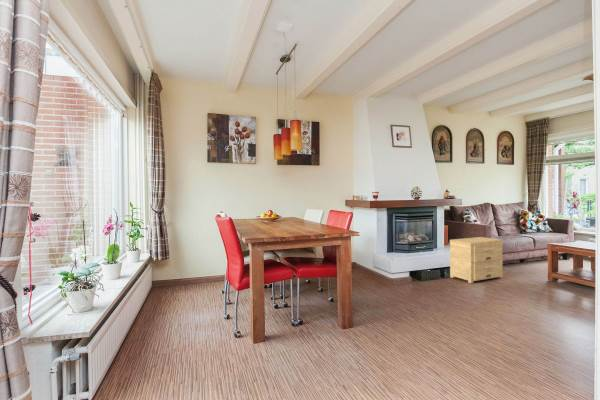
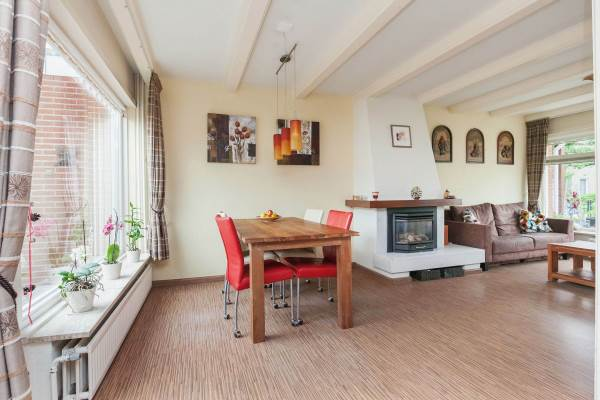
- side table [449,236,504,284]
